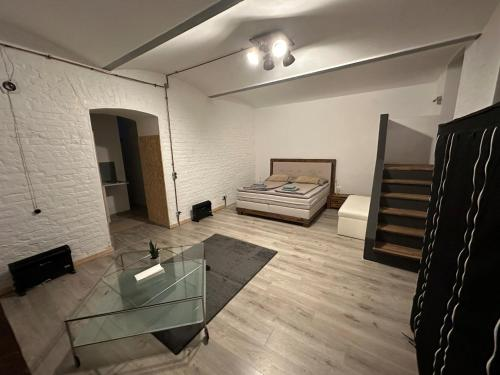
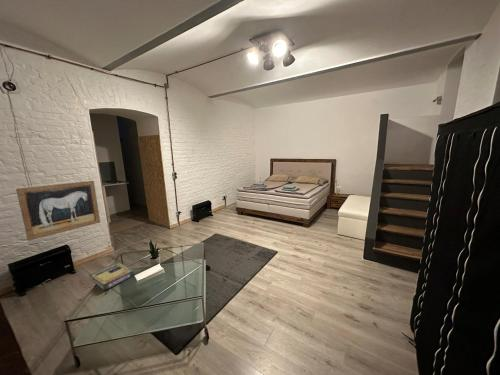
+ video game box [88,261,135,291]
+ wall art [15,180,101,242]
